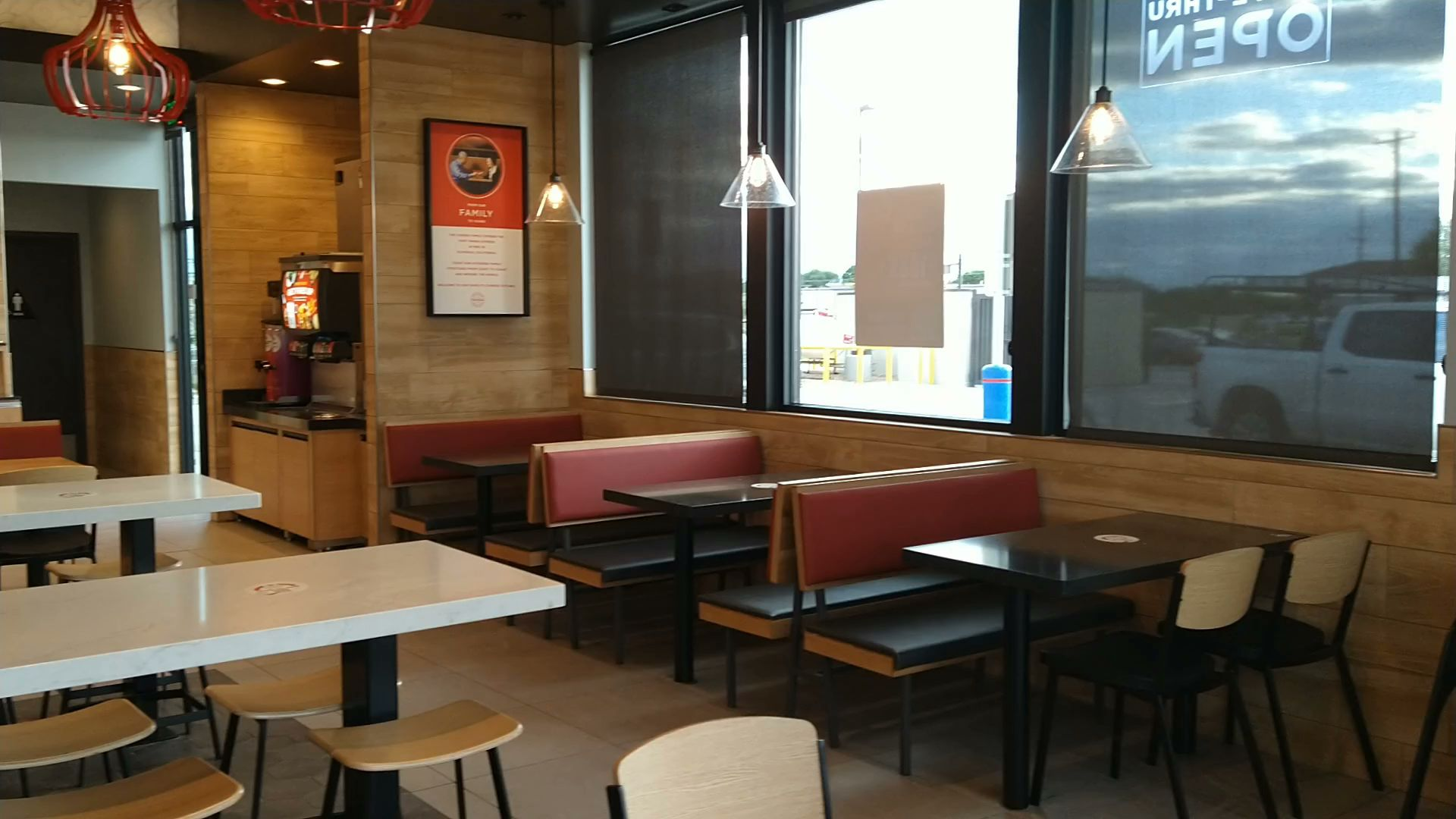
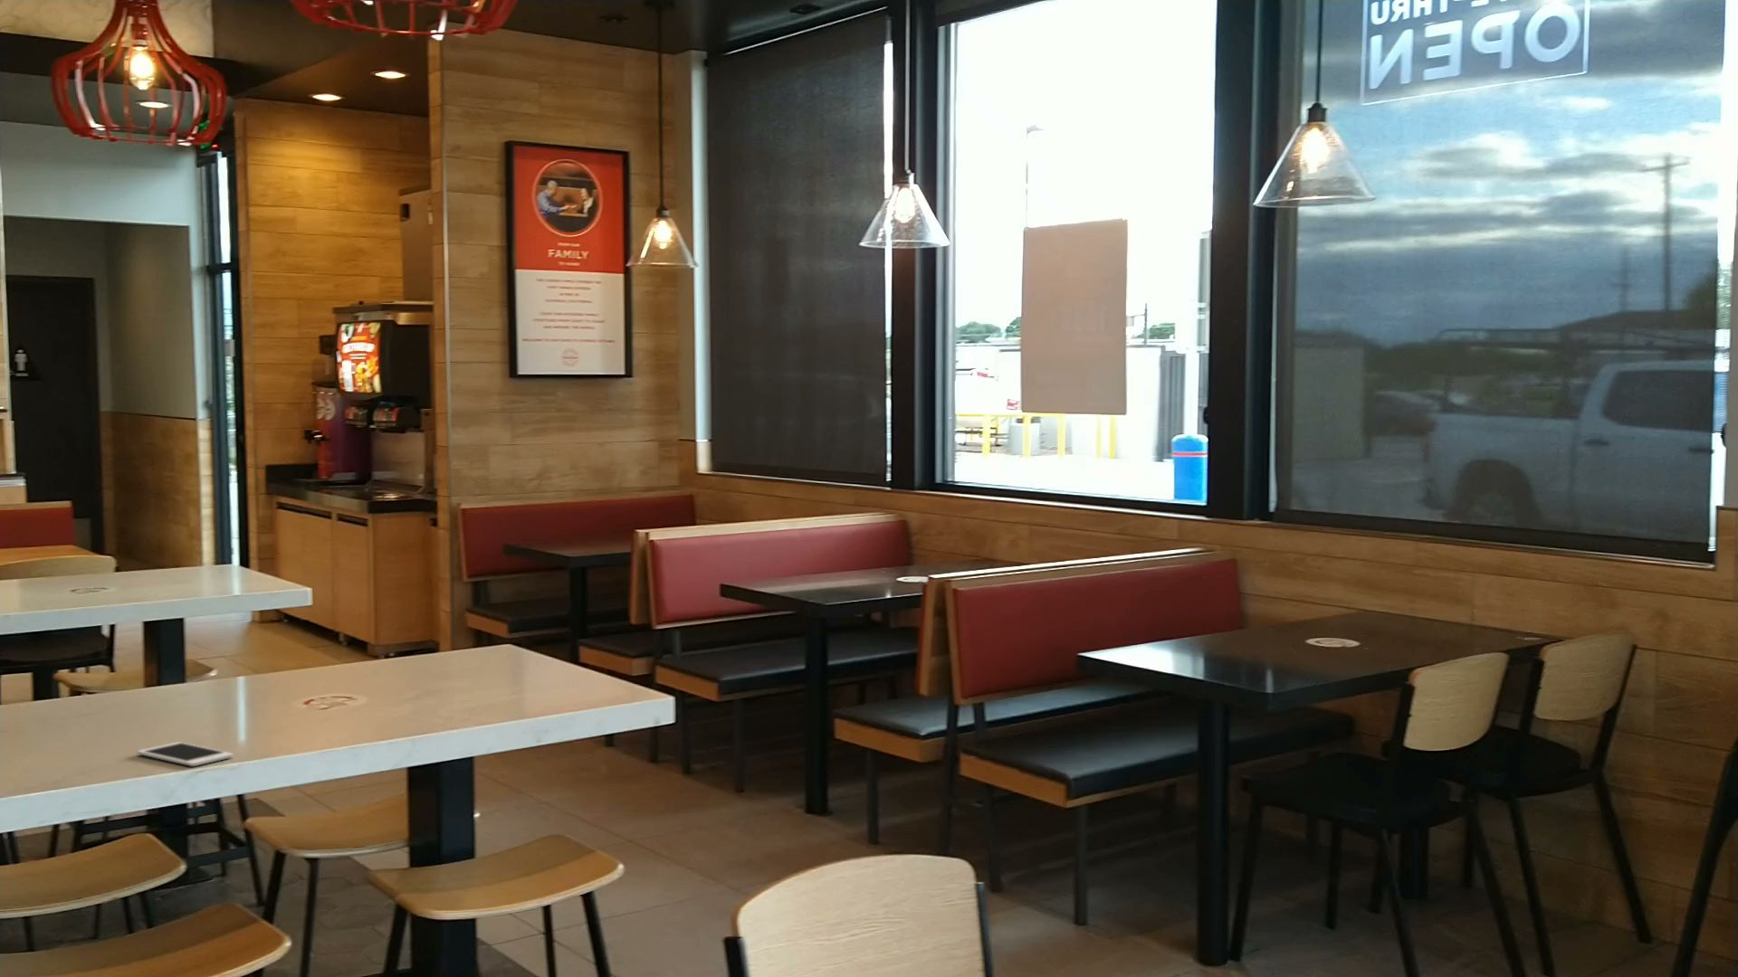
+ cell phone [137,741,234,767]
